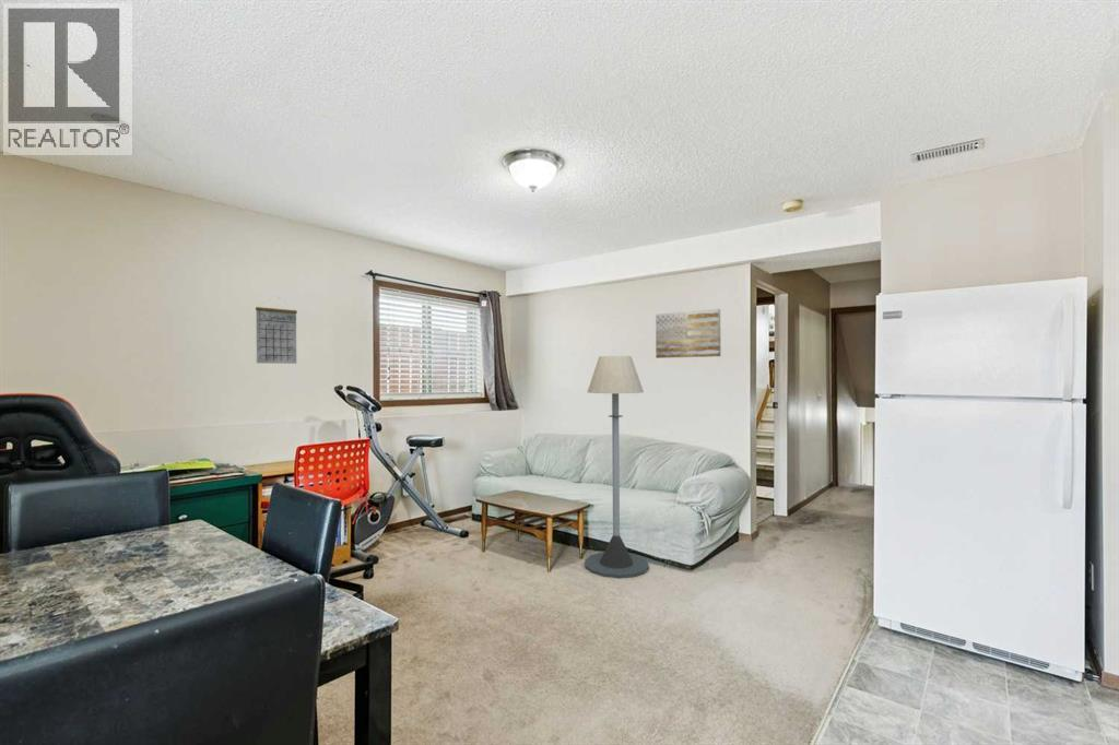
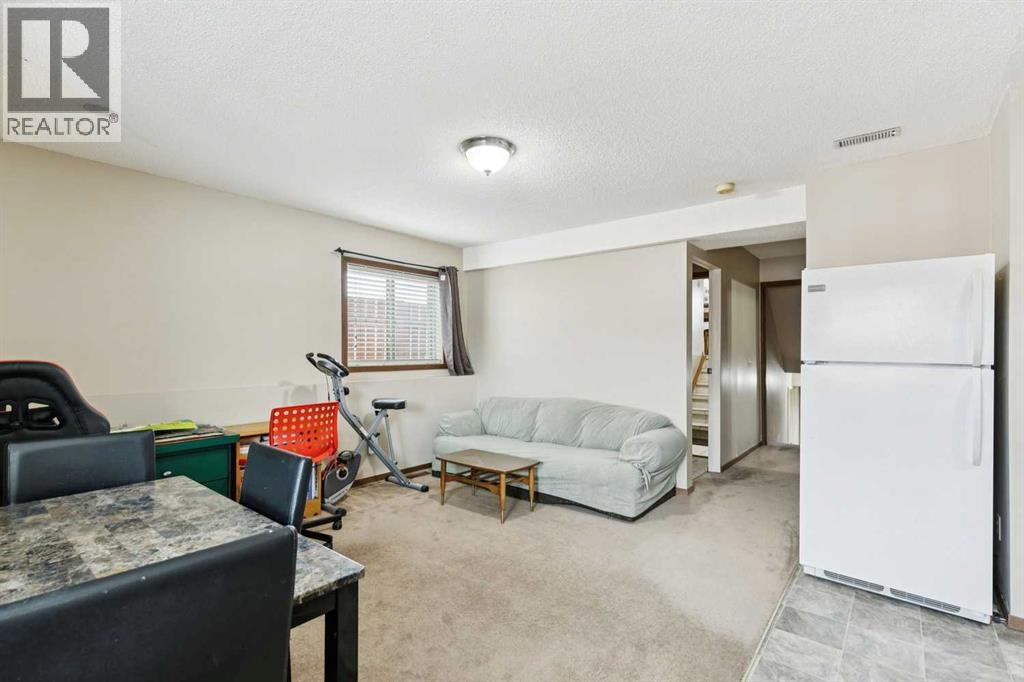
- floor lamp [584,355,650,579]
- calendar [255,296,298,365]
- wall art [655,308,721,359]
